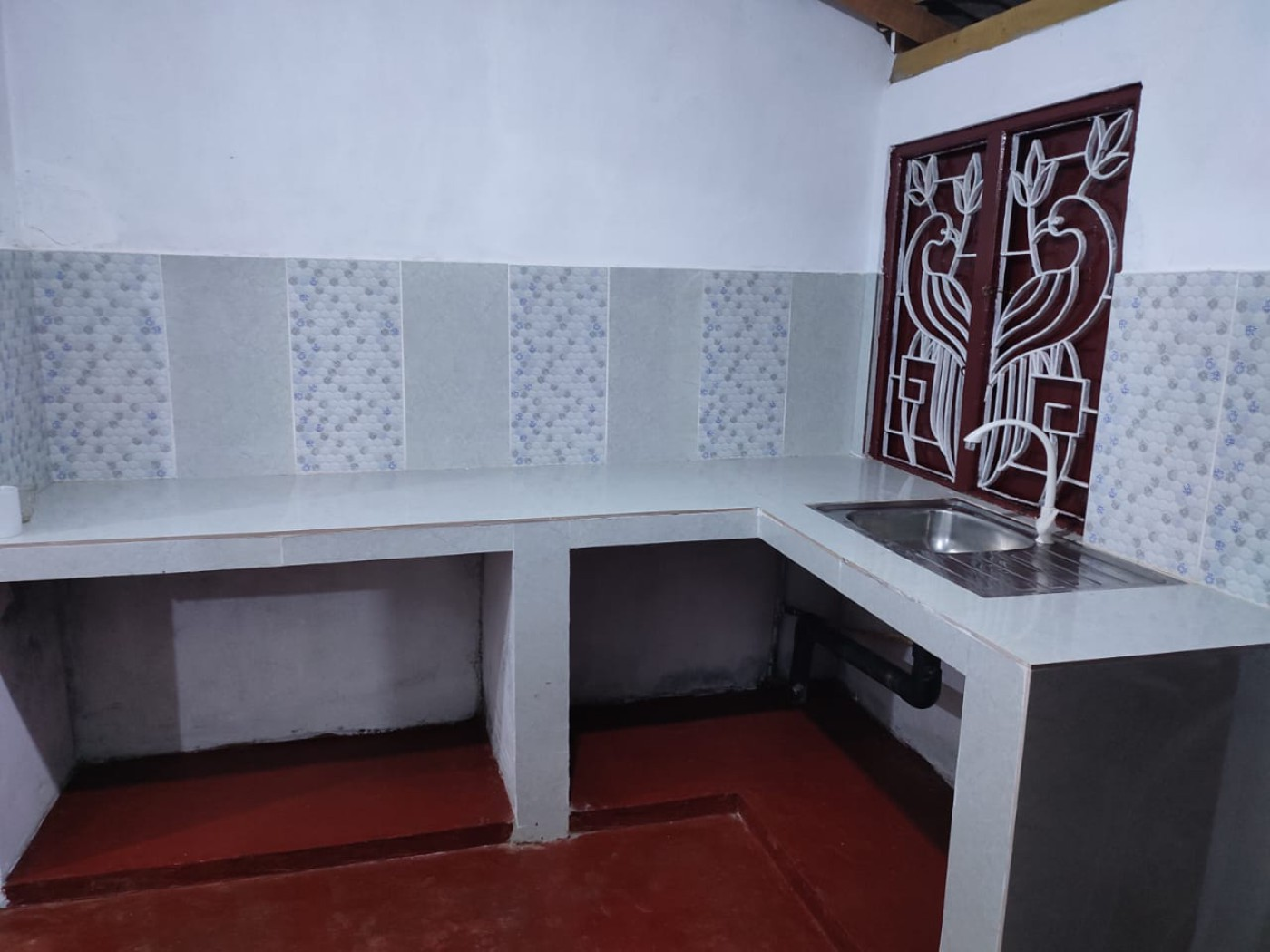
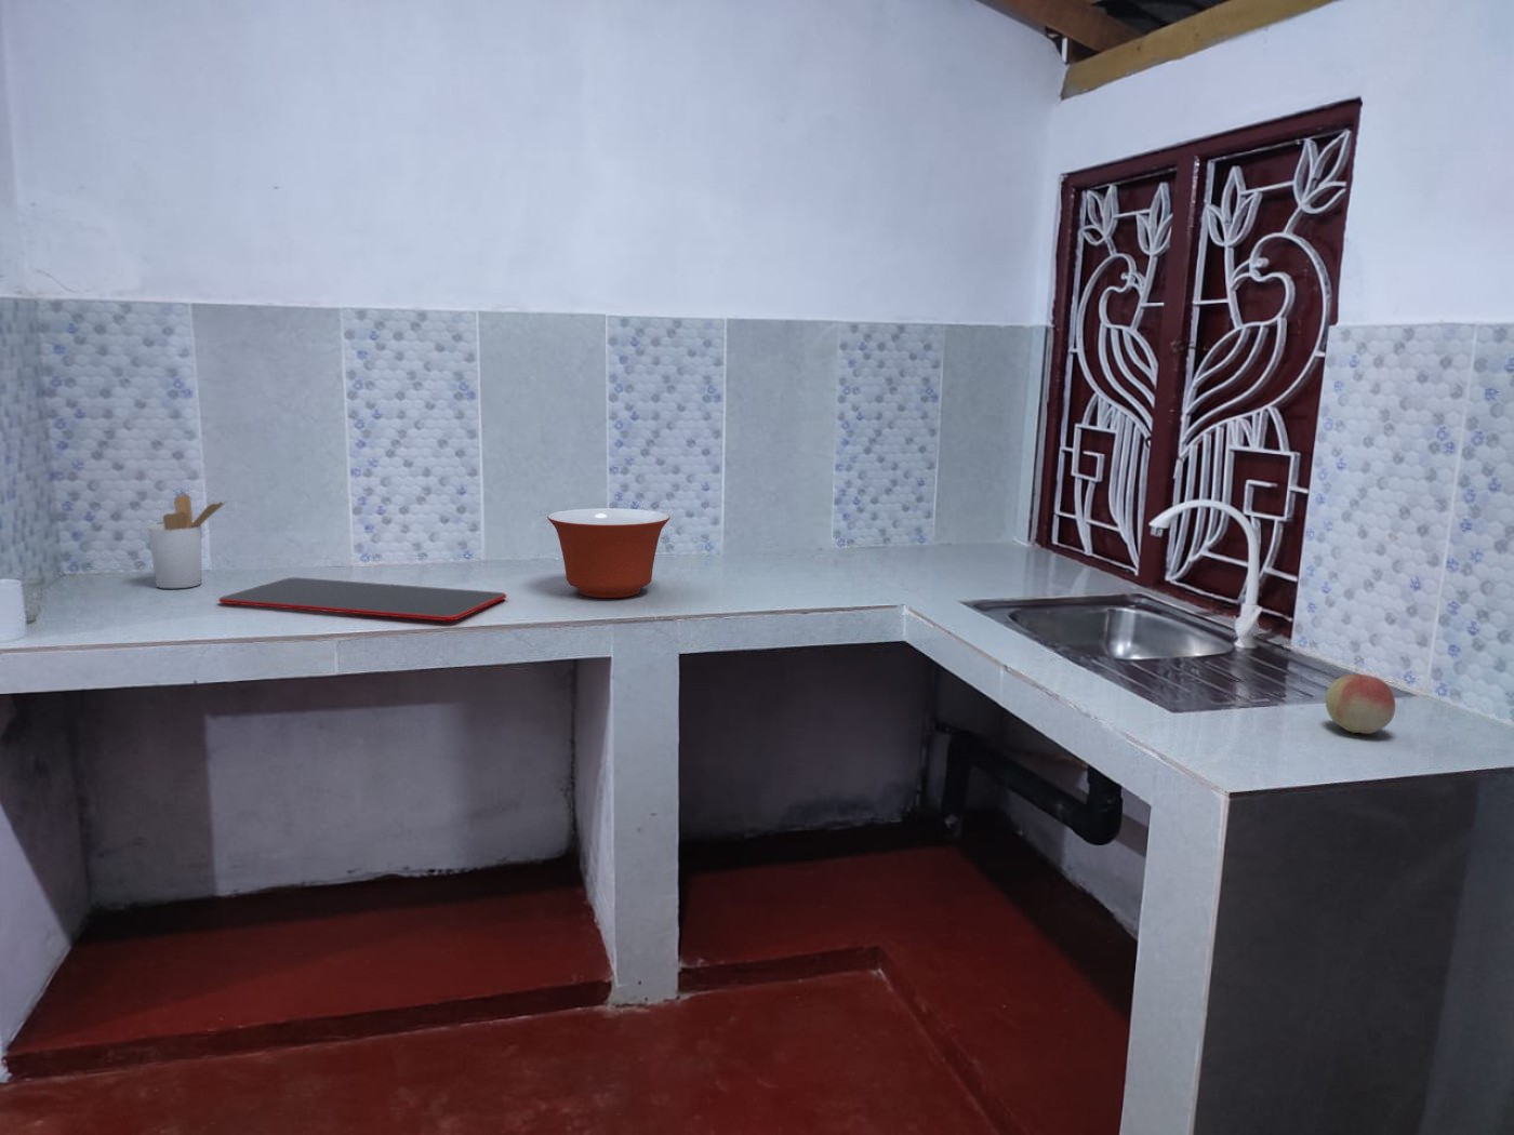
+ utensil holder [147,492,228,589]
+ cutting board [218,576,507,621]
+ mixing bowl [546,507,671,598]
+ fruit [1323,674,1396,736]
